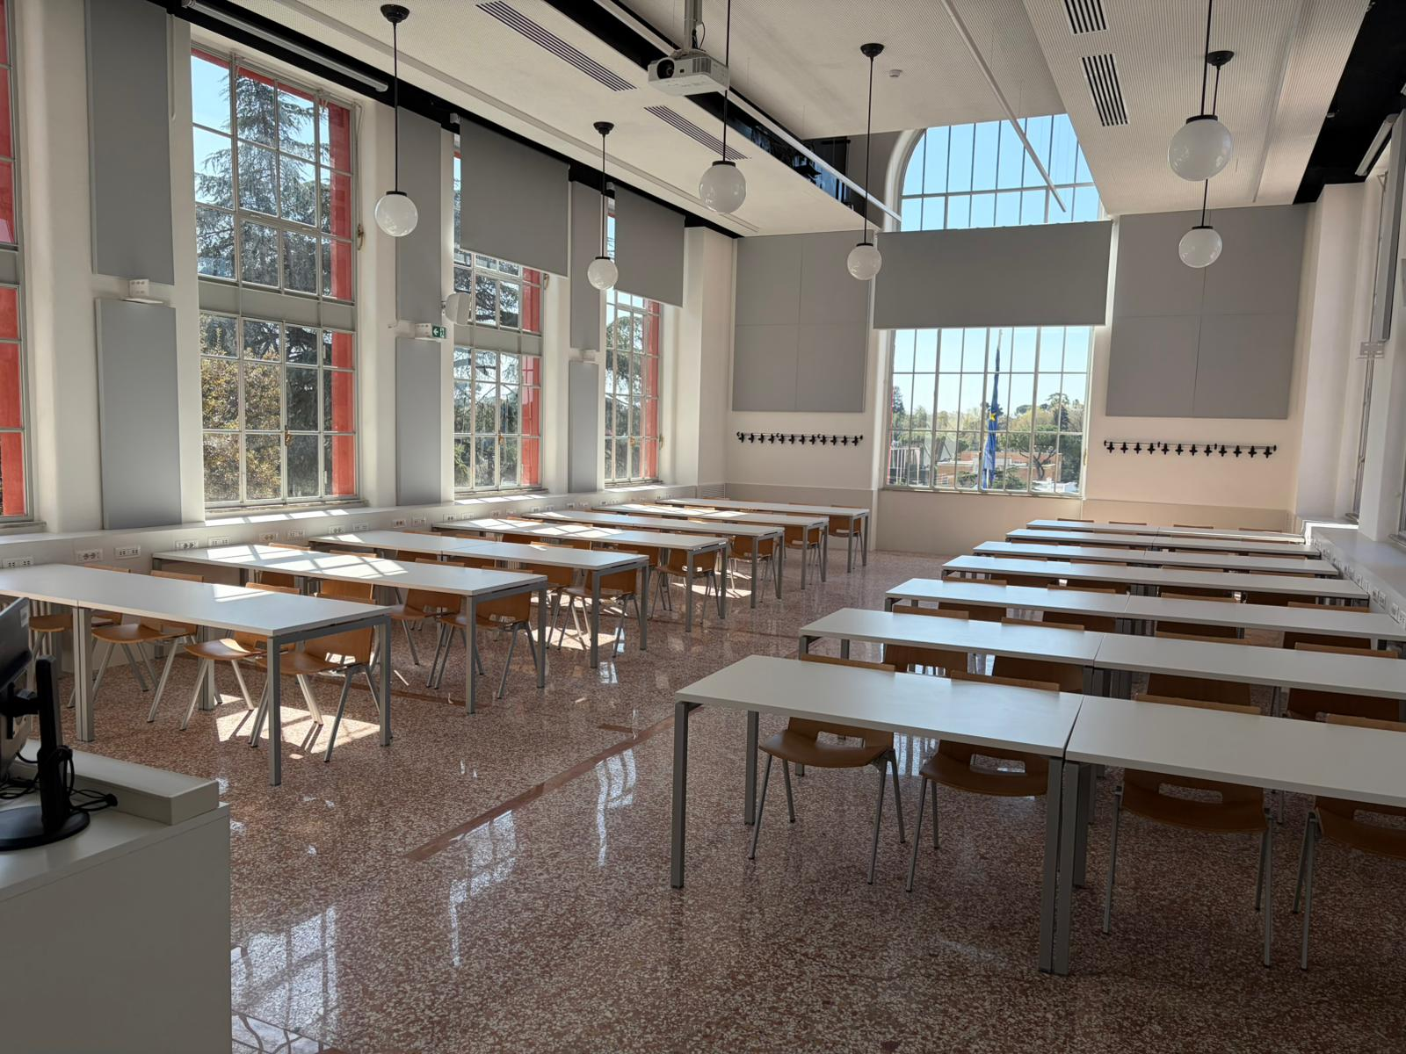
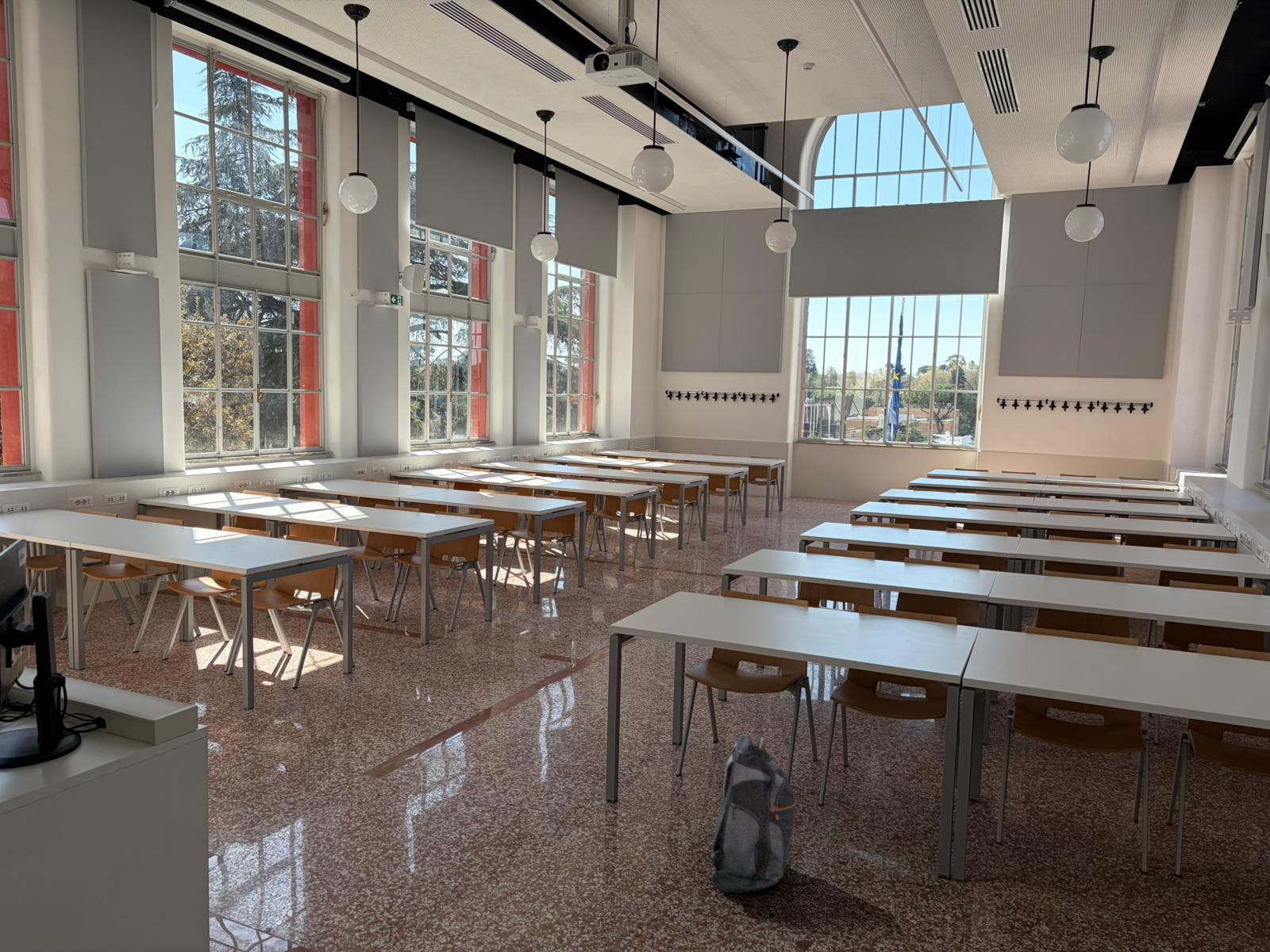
+ backpack [710,734,797,894]
